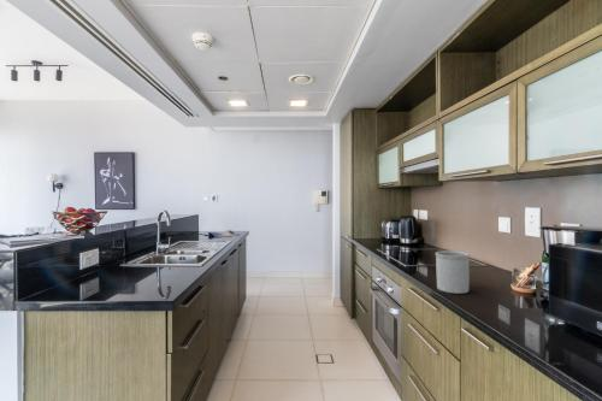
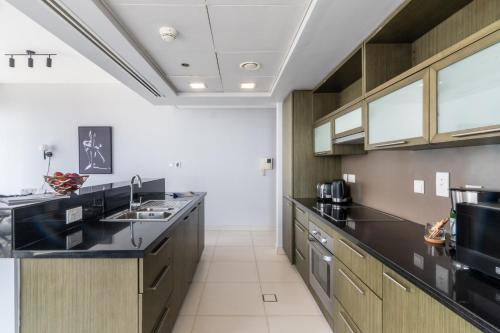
- utensil holder [435,250,471,295]
